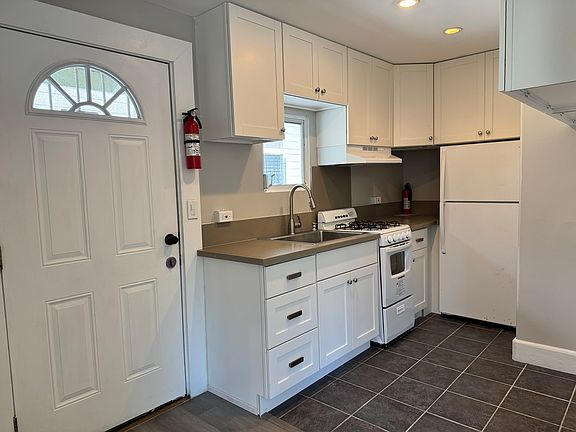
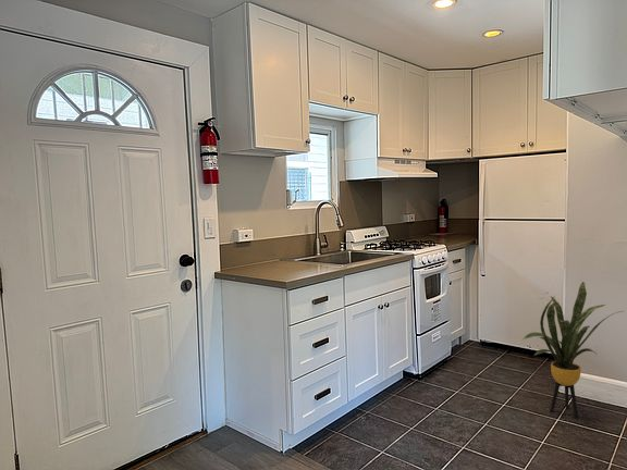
+ house plant [521,281,624,419]
